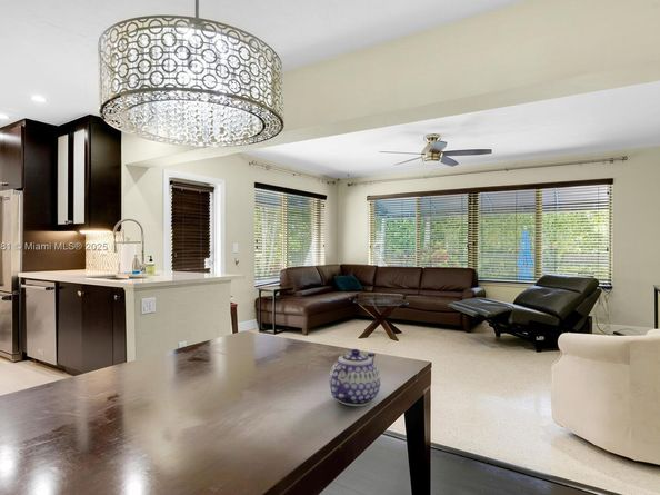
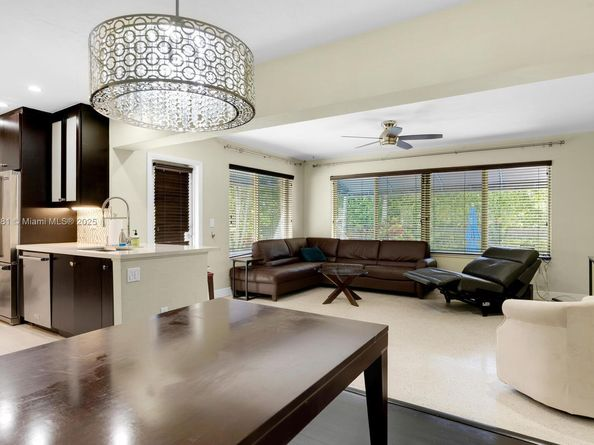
- teapot [328,348,381,407]
